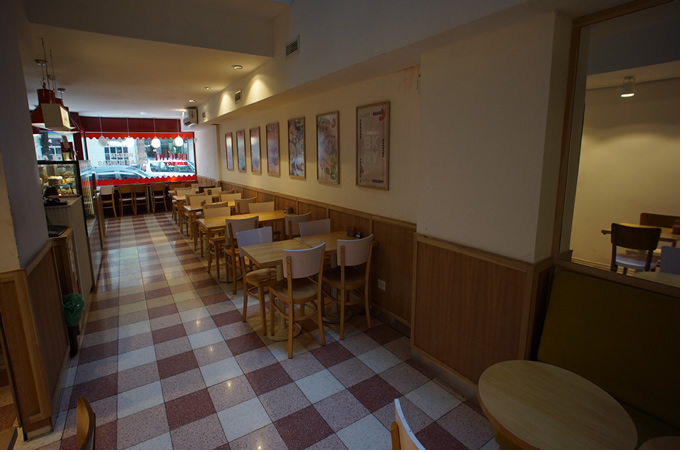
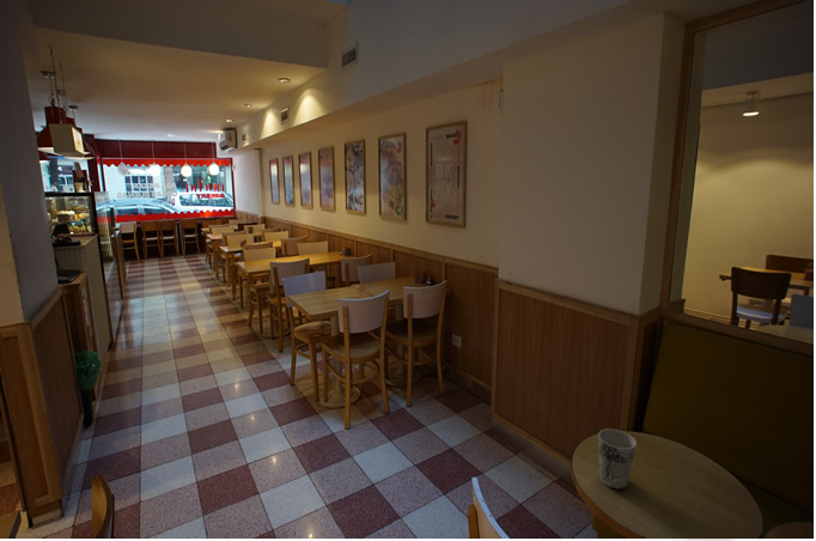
+ cup [597,428,638,490]
